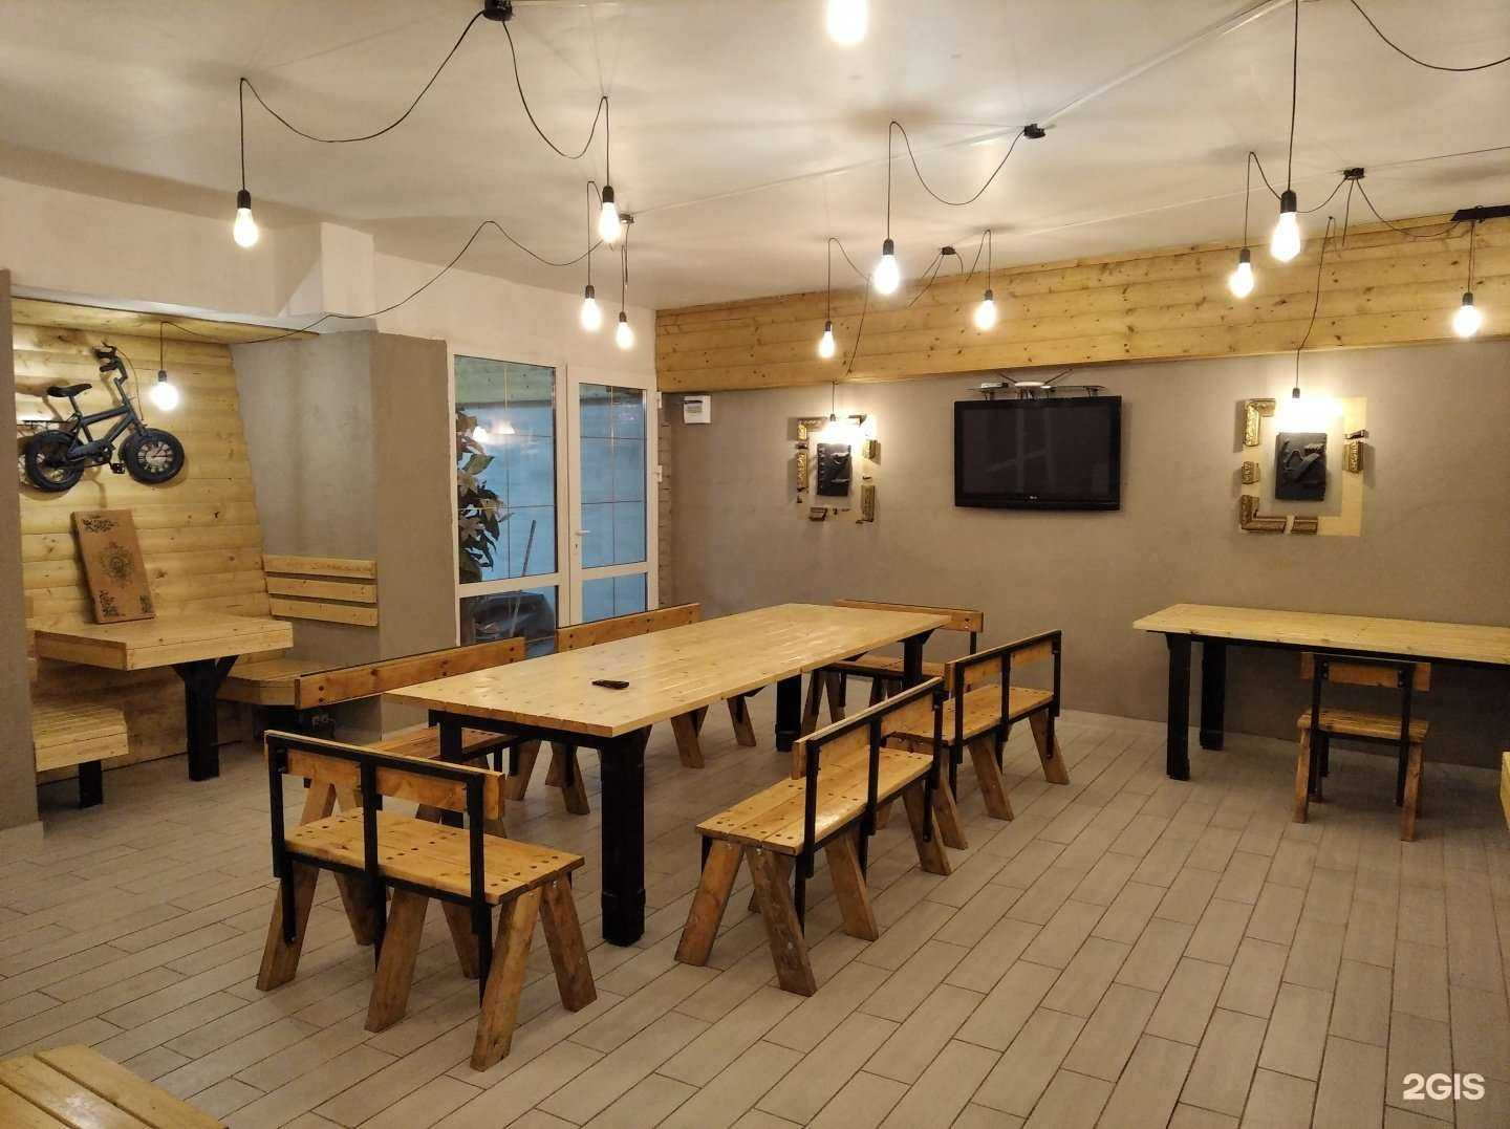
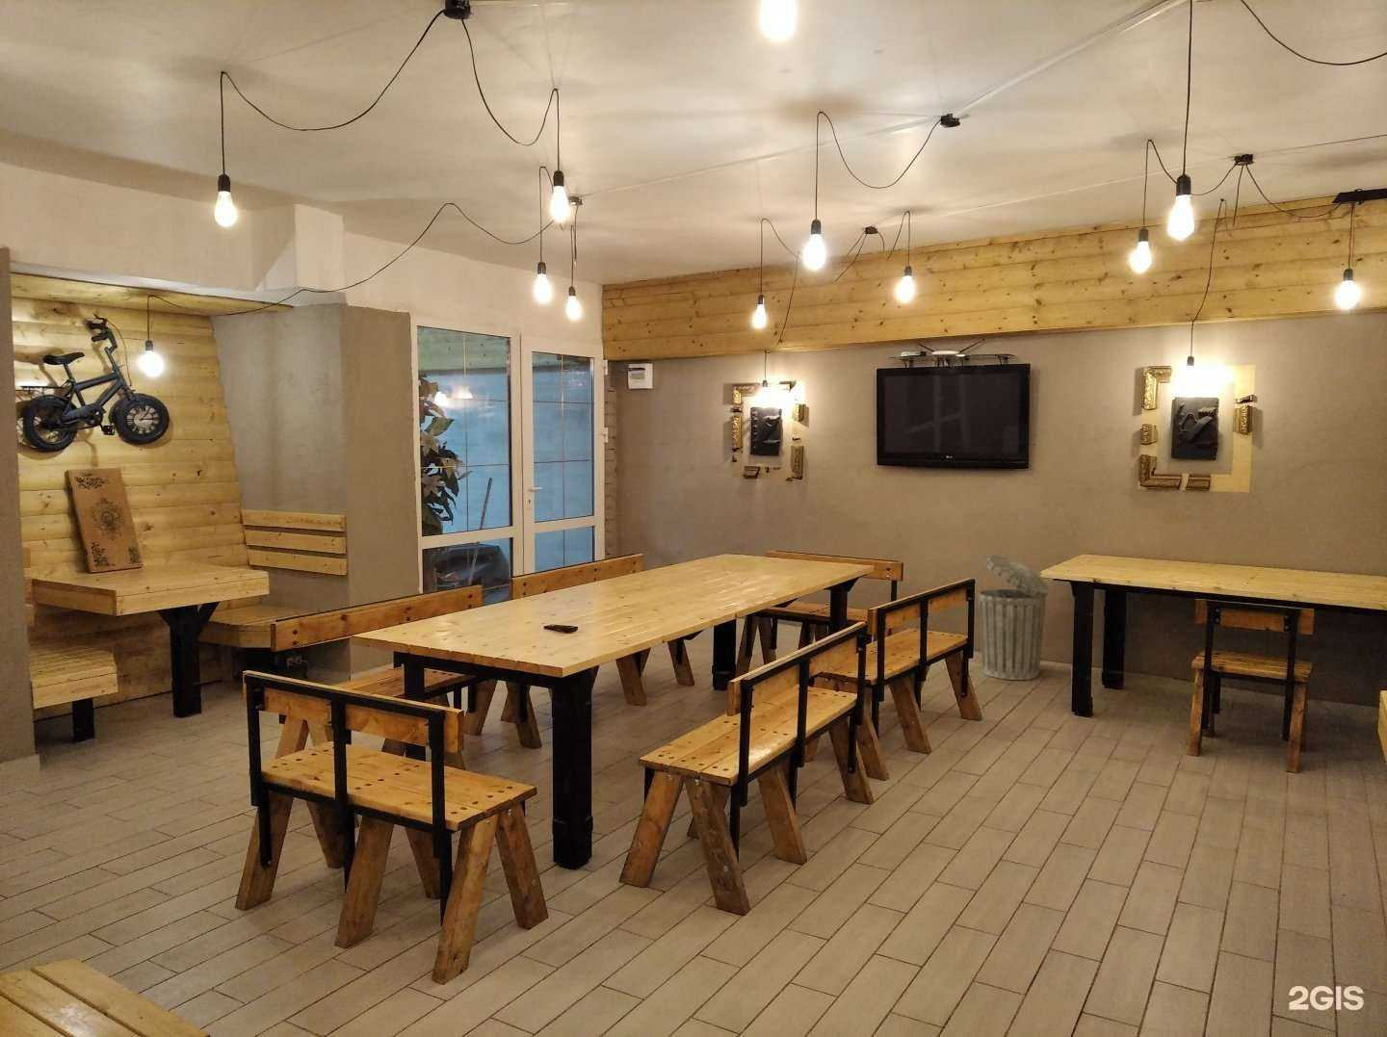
+ trash can [976,552,1050,681]
